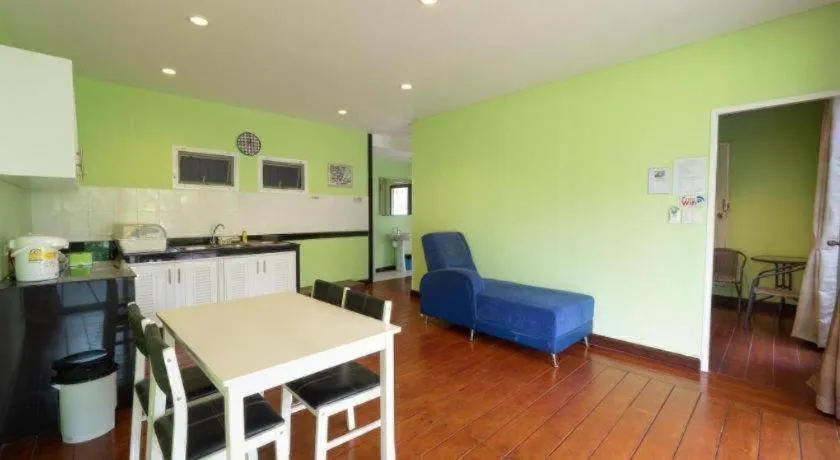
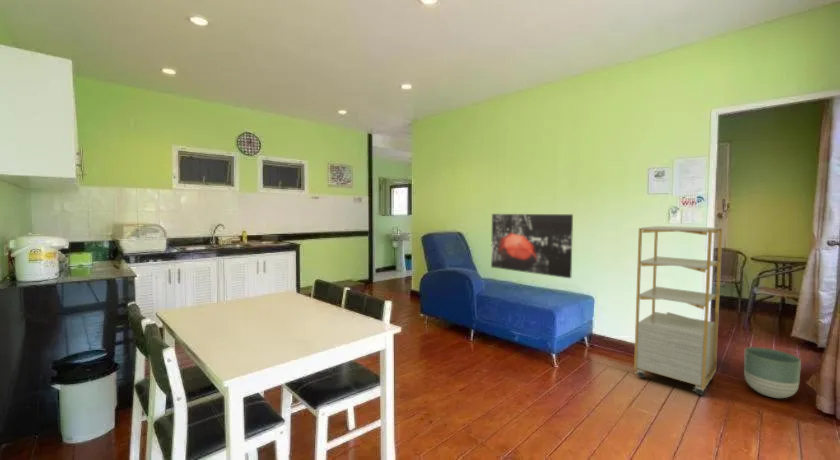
+ planter [743,346,802,399]
+ wall art [490,213,574,279]
+ shelving unit [633,225,723,397]
